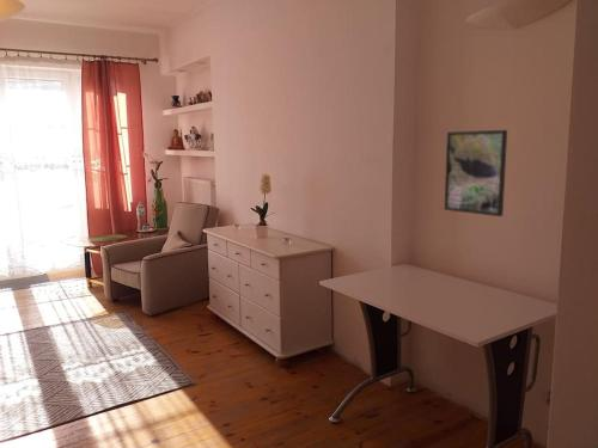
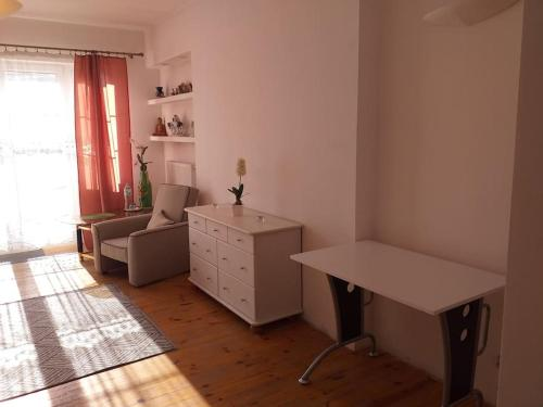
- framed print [444,129,508,217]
